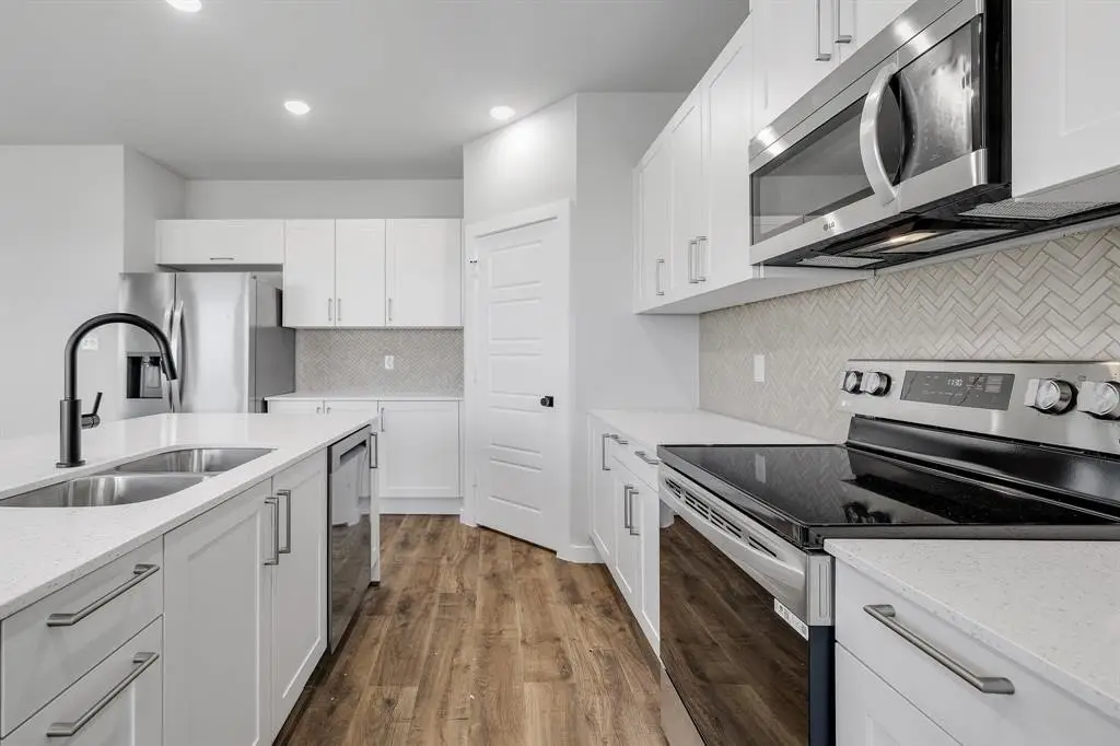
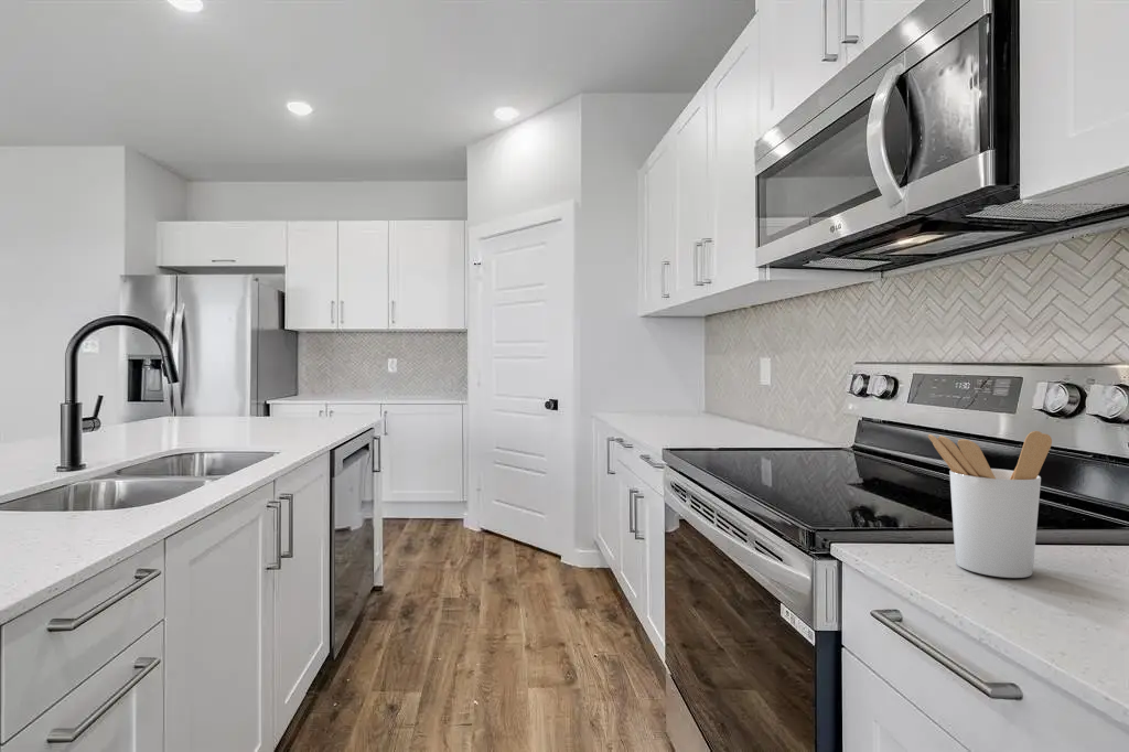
+ utensil holder [927,430,1053,579]
